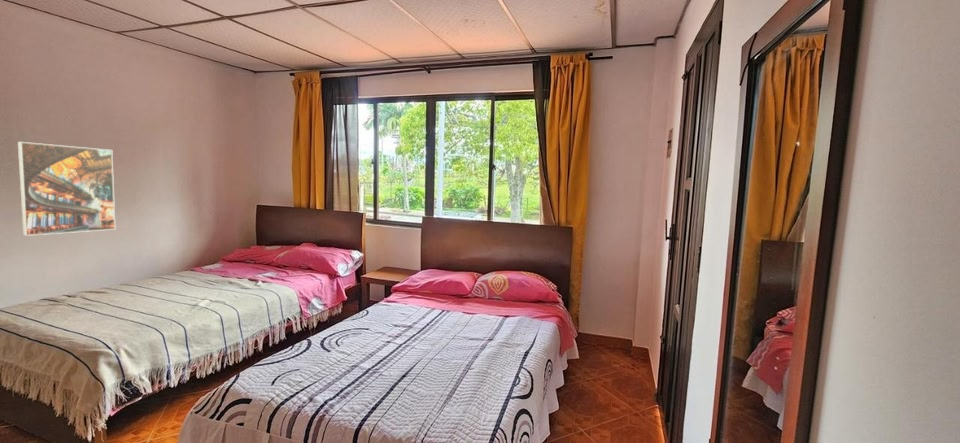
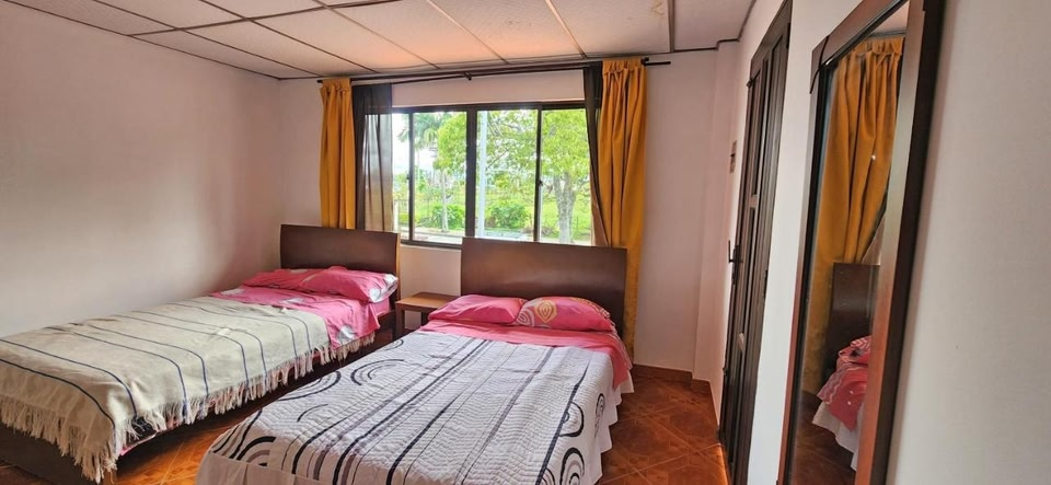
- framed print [17,141,116,237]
